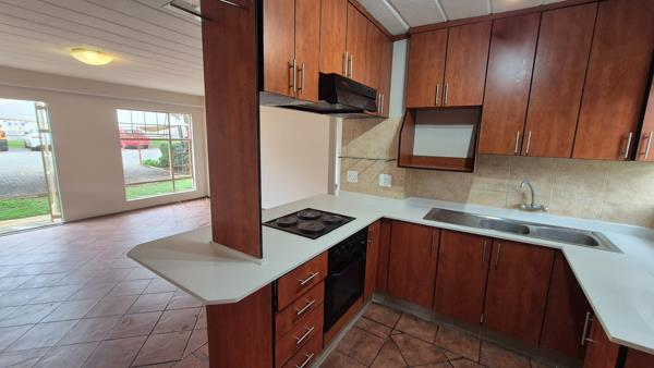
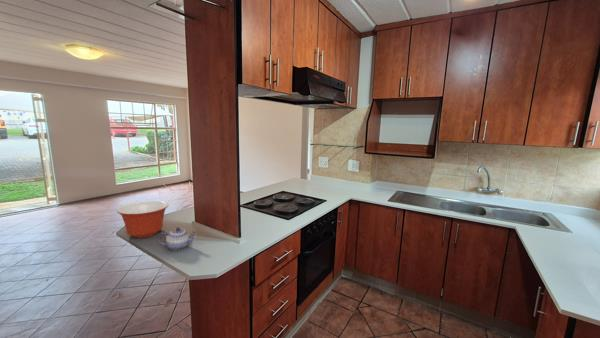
+ teapot [157,226,198,252]
+ mixing bowl [116,200,169,239]
